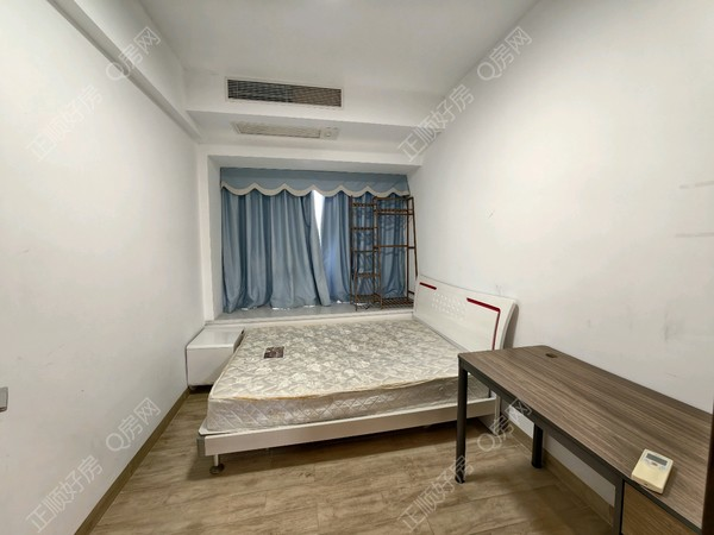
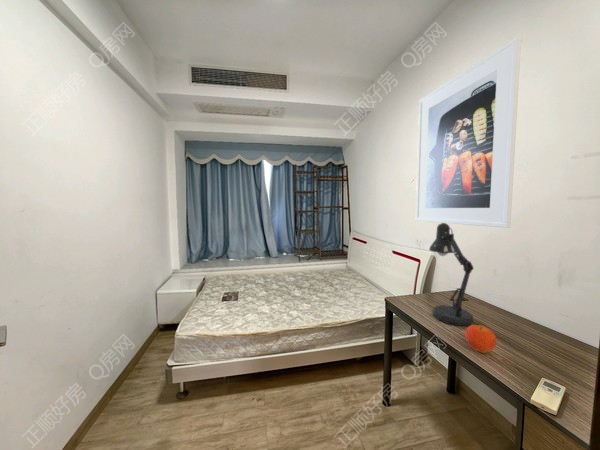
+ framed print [415,35,522,229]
+ fruit [464,324,497,354]
+ desk lamp [428,223,475,327]
